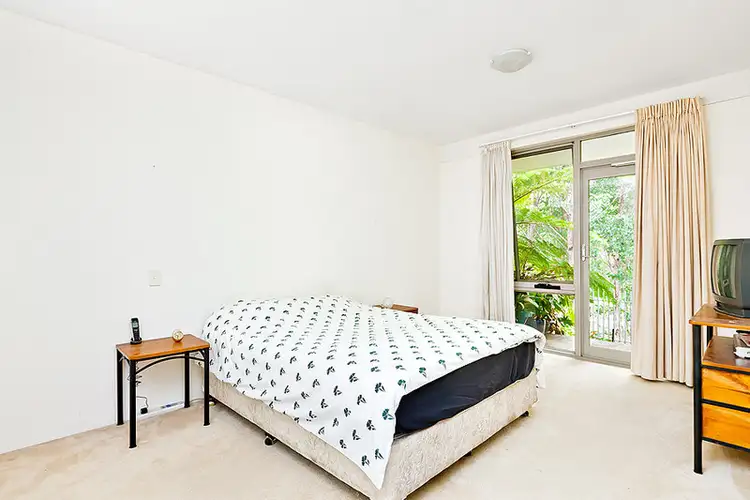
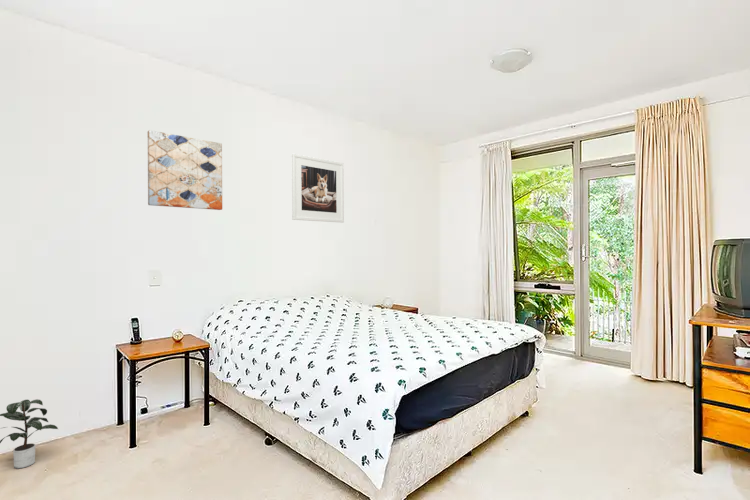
+ potted plant [0,398,59,469]
+ wall art [147,129,223,211]
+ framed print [291,153,345,224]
